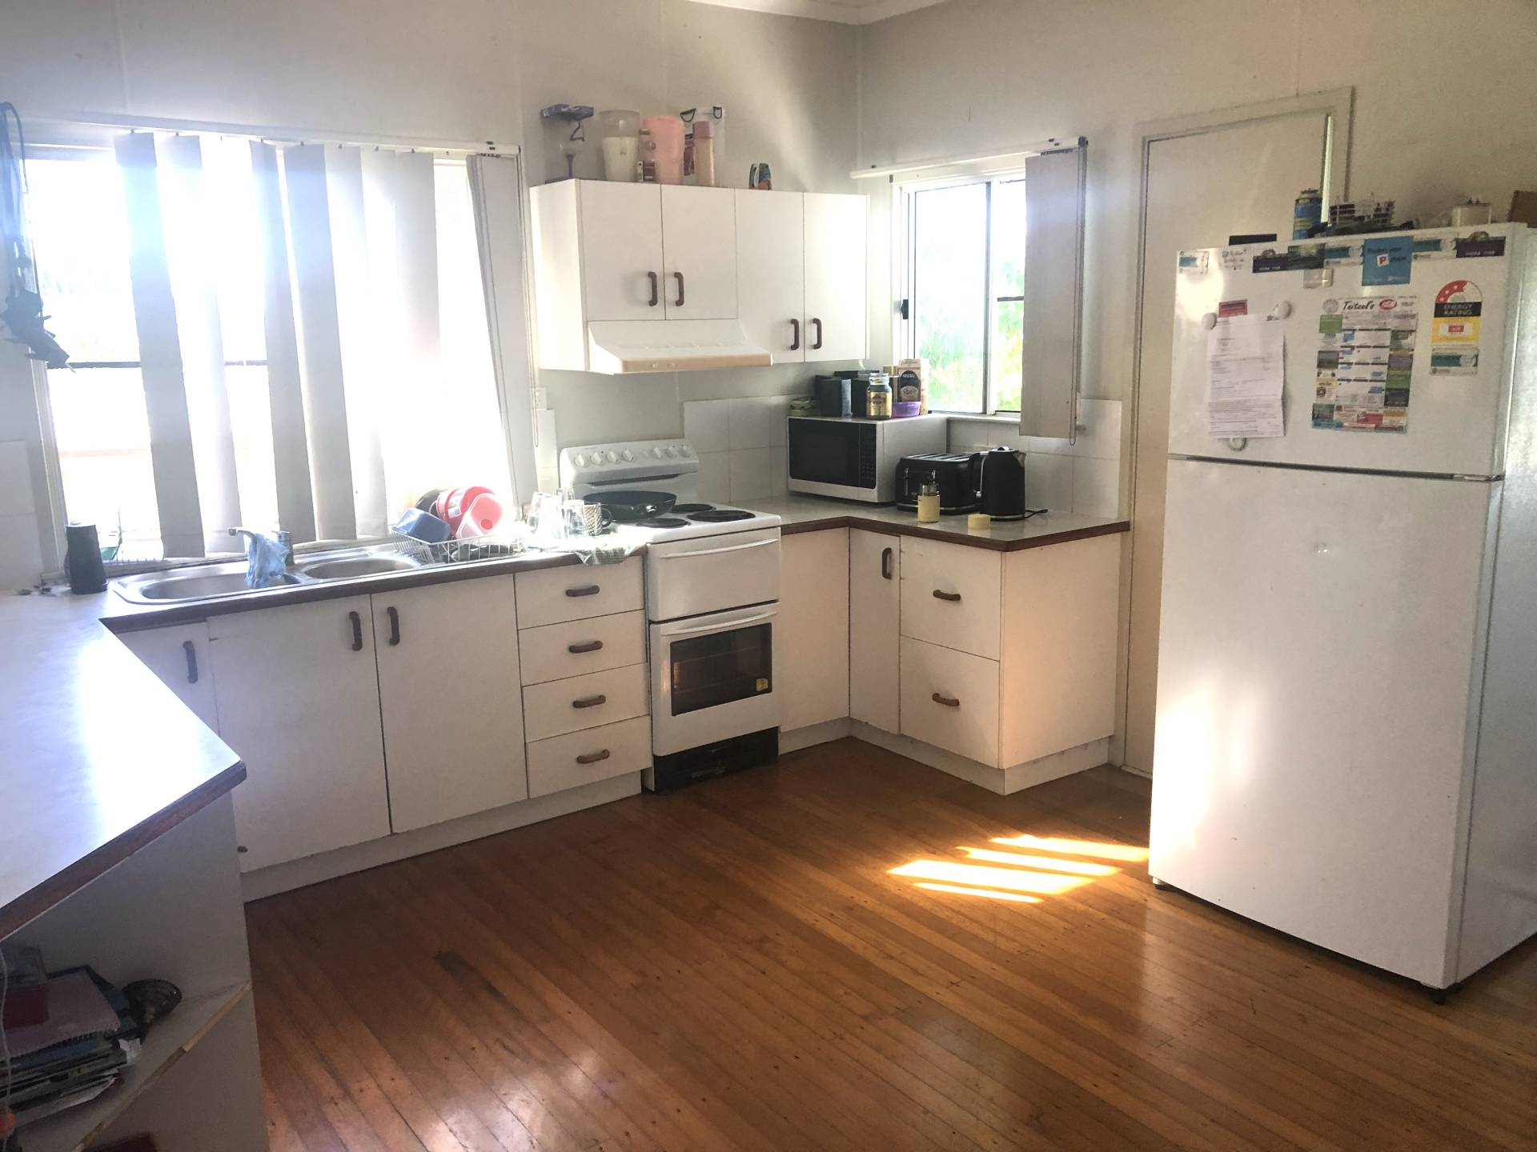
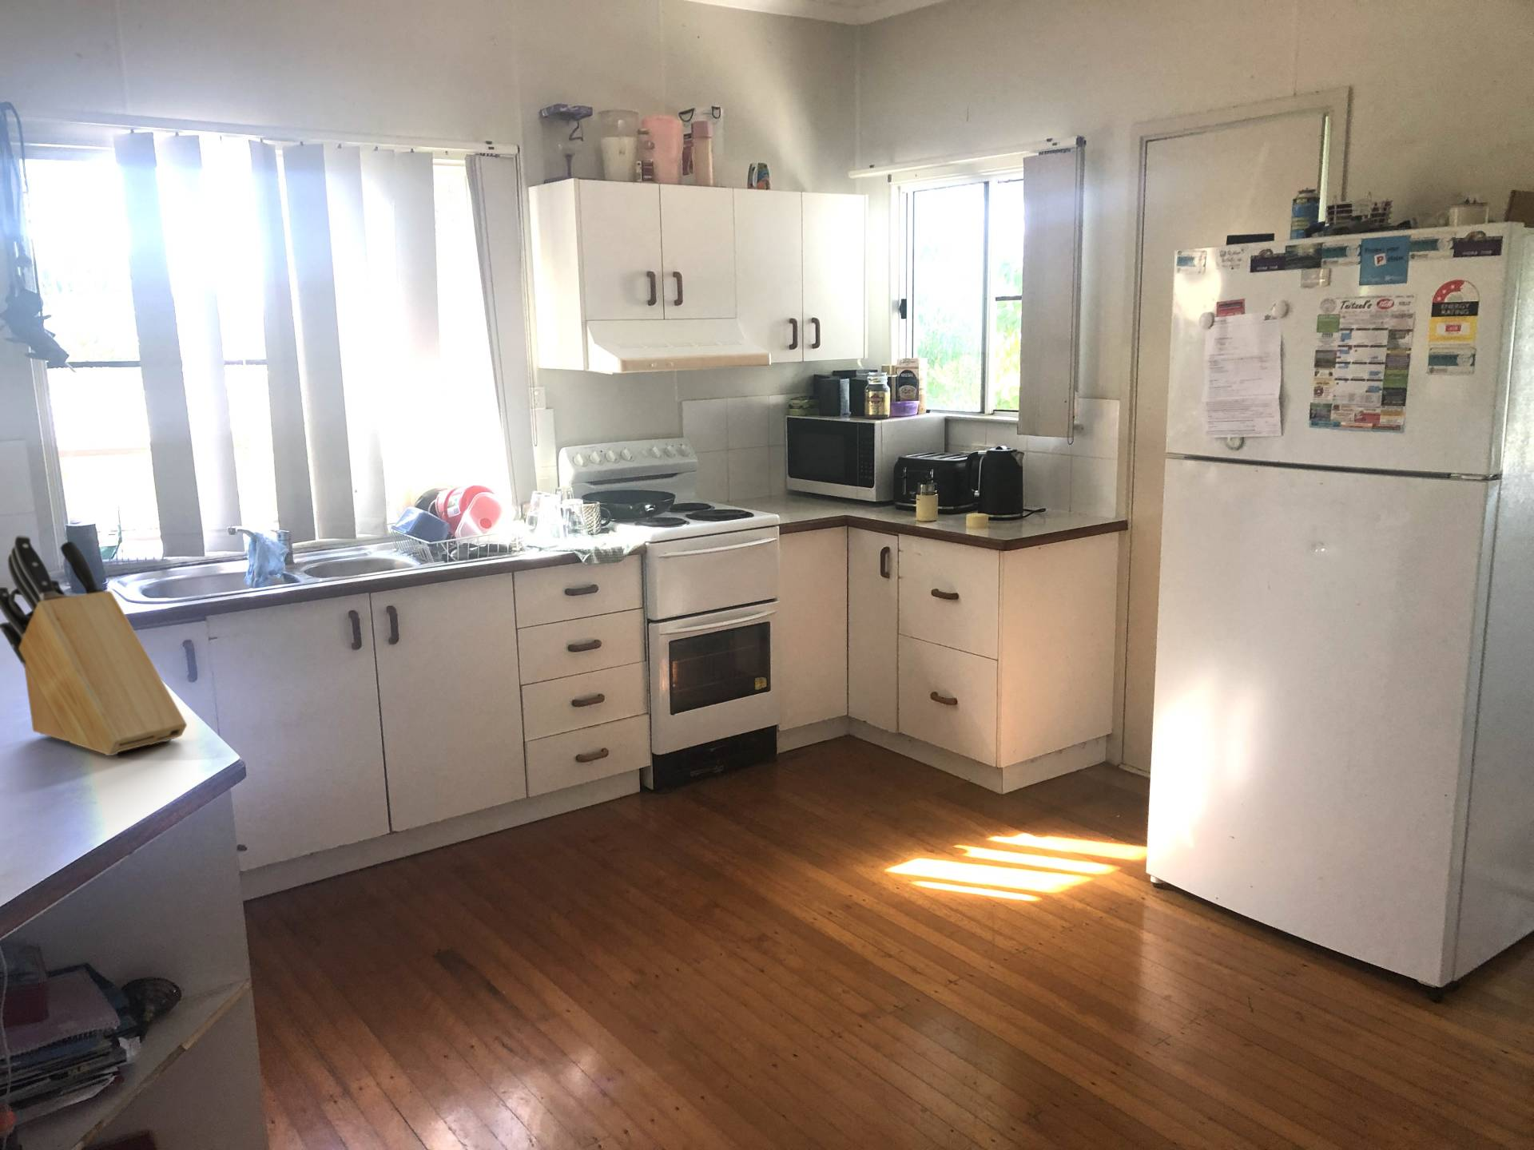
+ knife block [0,534,187,756]
